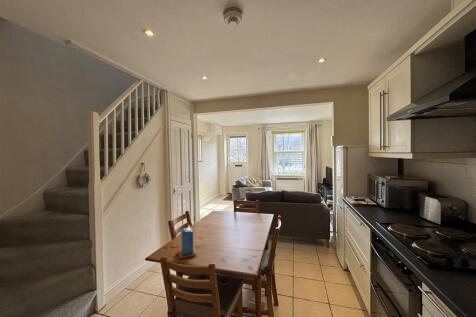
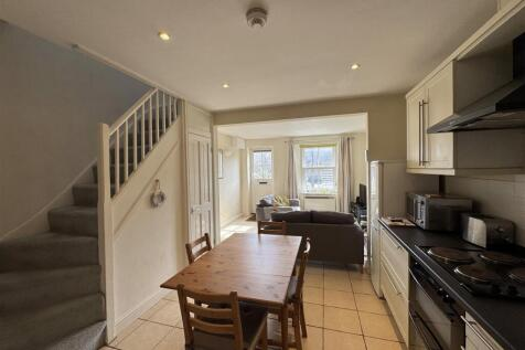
- candle [176,224,197,260]
